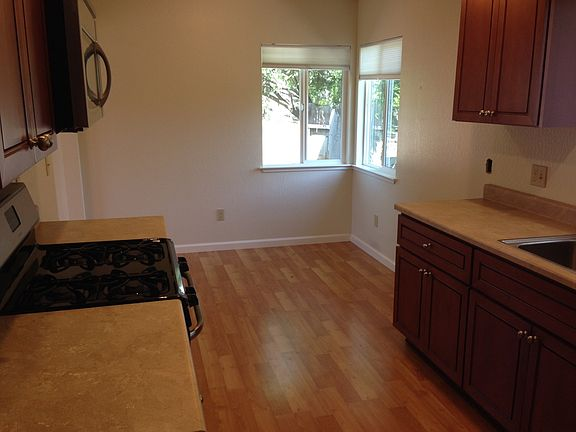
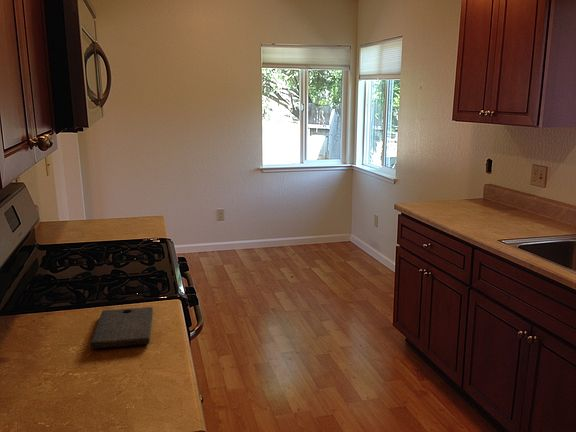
+ cutting board [90,306,154,349]
